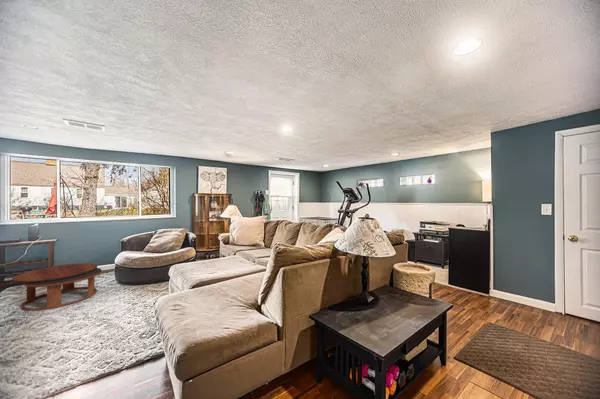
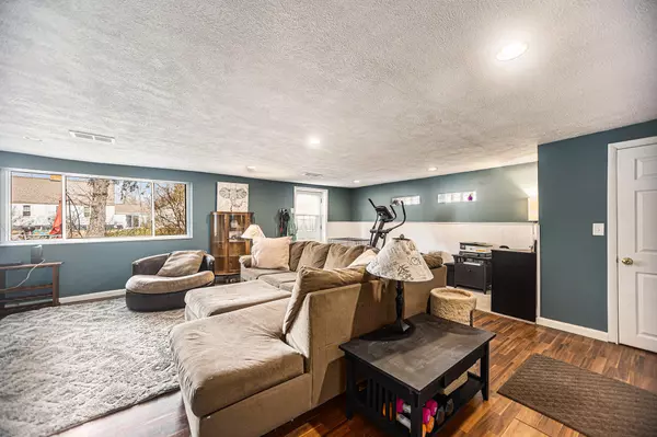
- coffee table [11,262,103,312]
